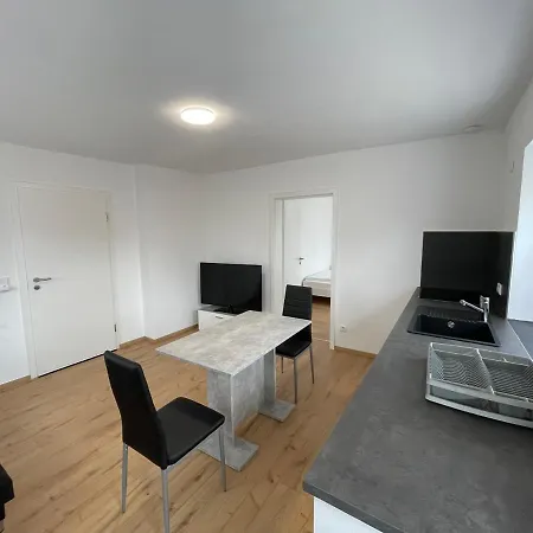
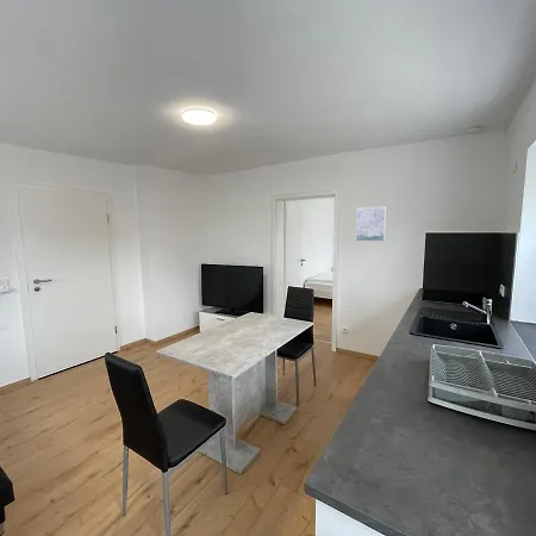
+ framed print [355,205,387,243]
